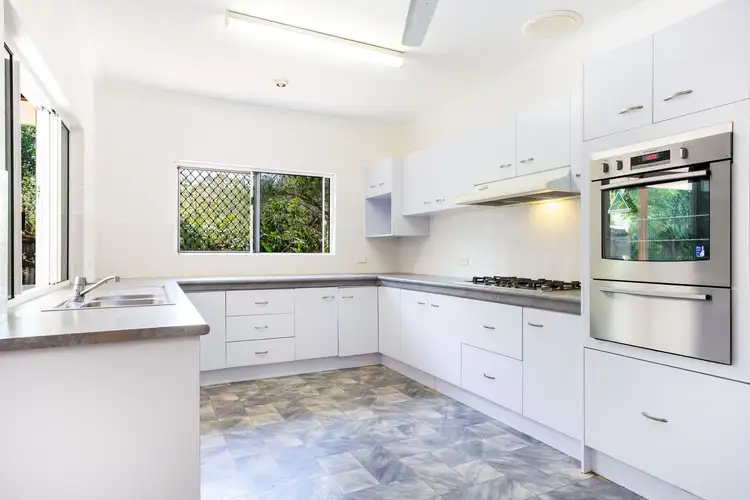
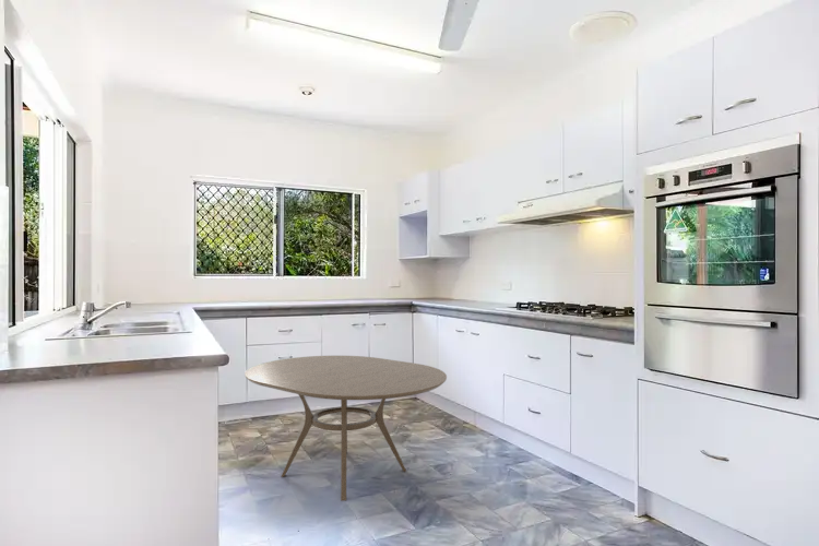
+ dining table [244,355,448,502]
